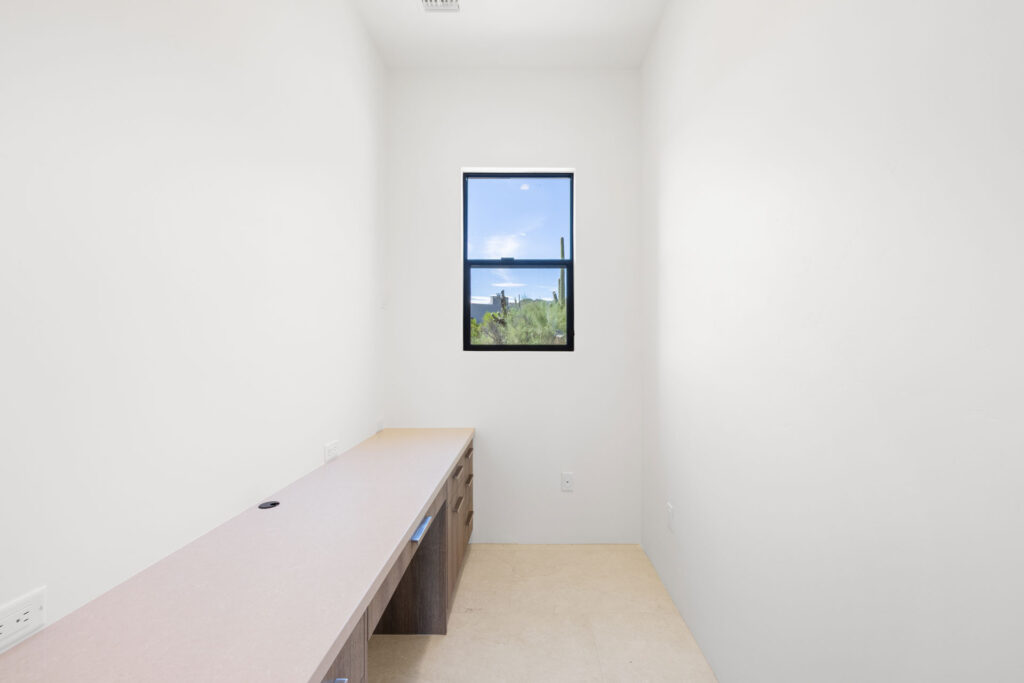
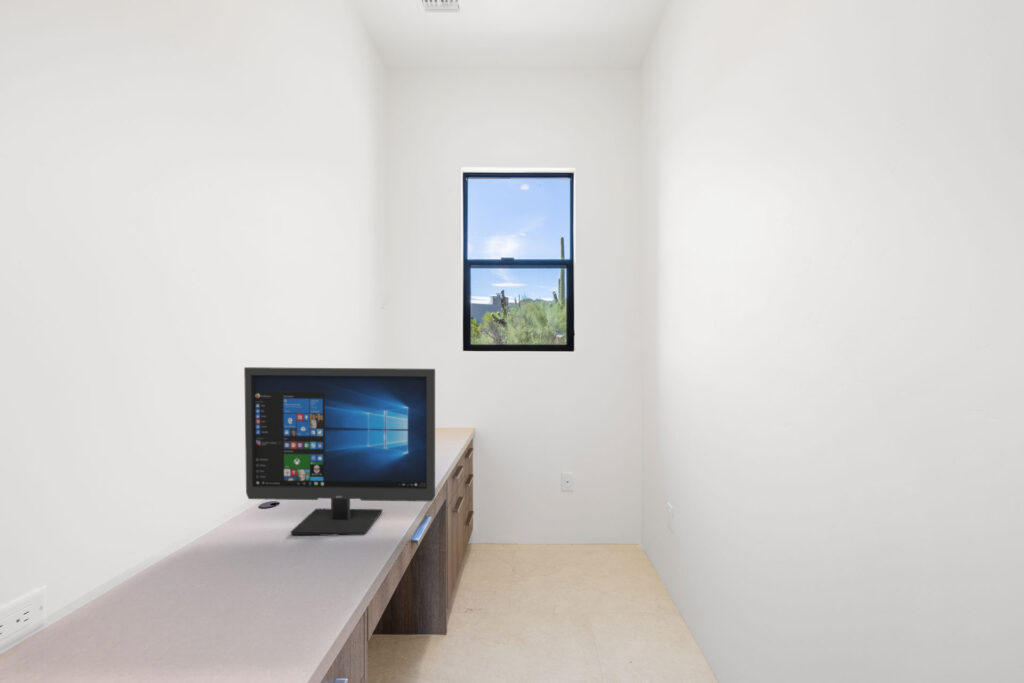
+ computer monitor [243,366,436,537]
